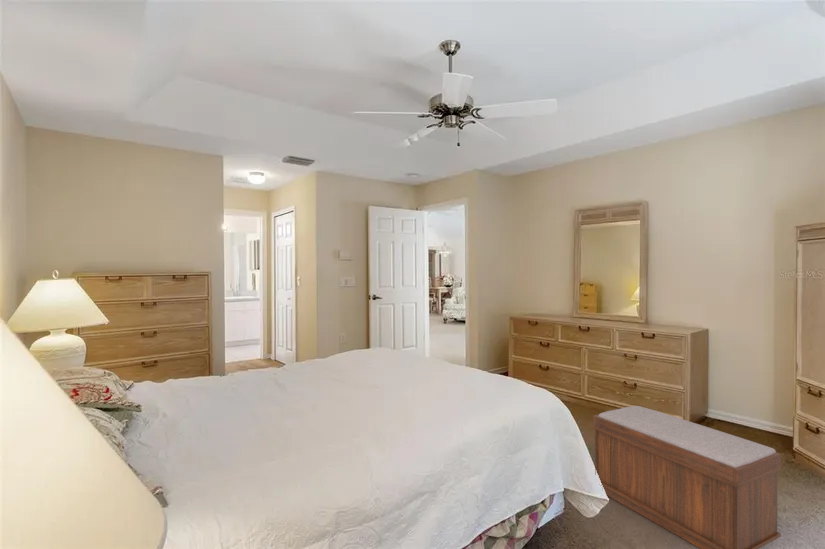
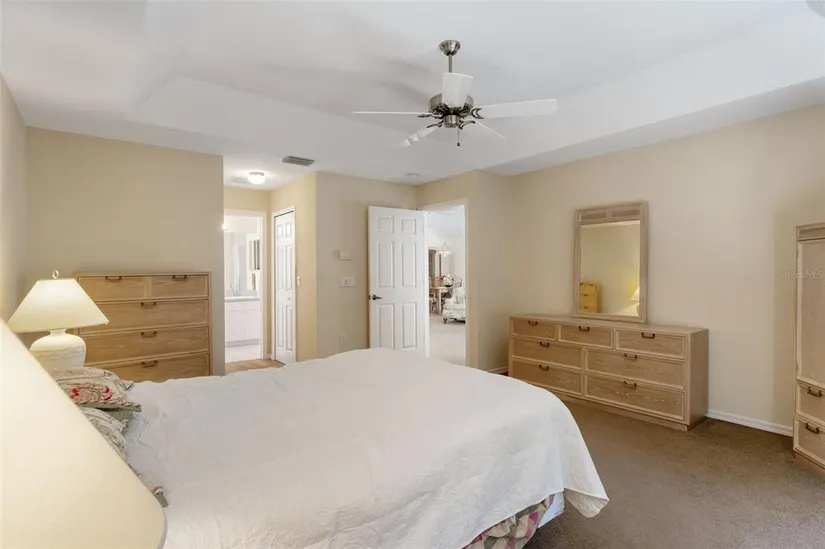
- bench [592,405,782,549]
